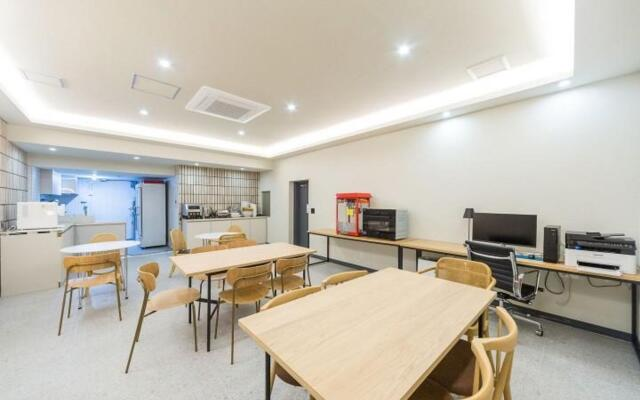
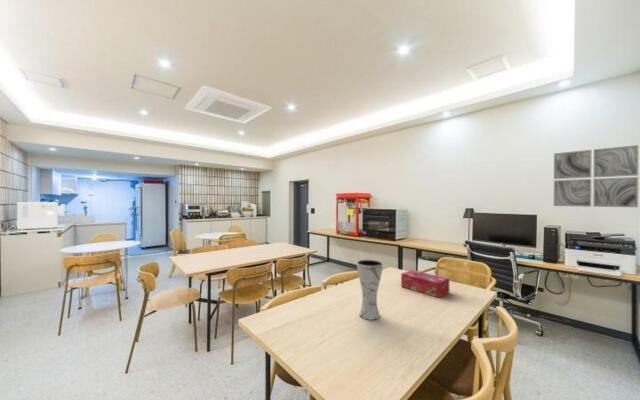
+ wall art [553,144,639,208]
+ tissue box [400,269,450,299]
+ vase [356,259,384,321]
